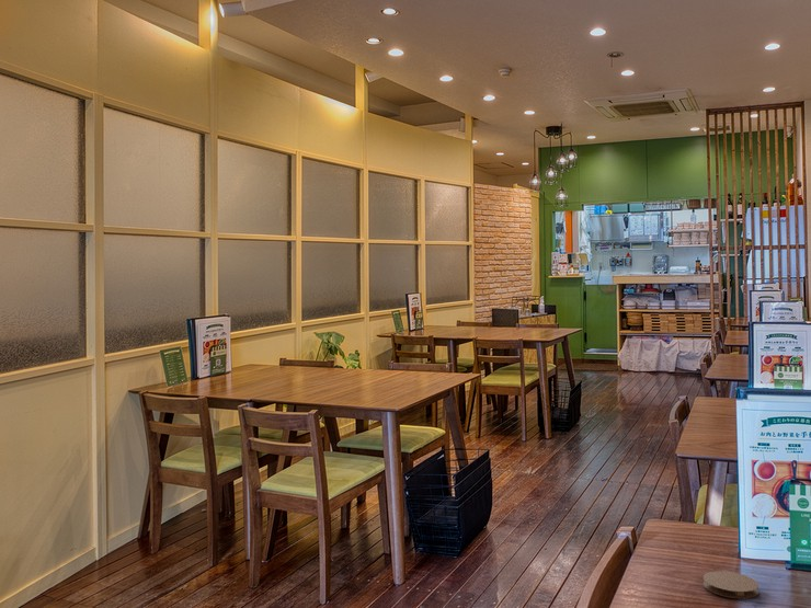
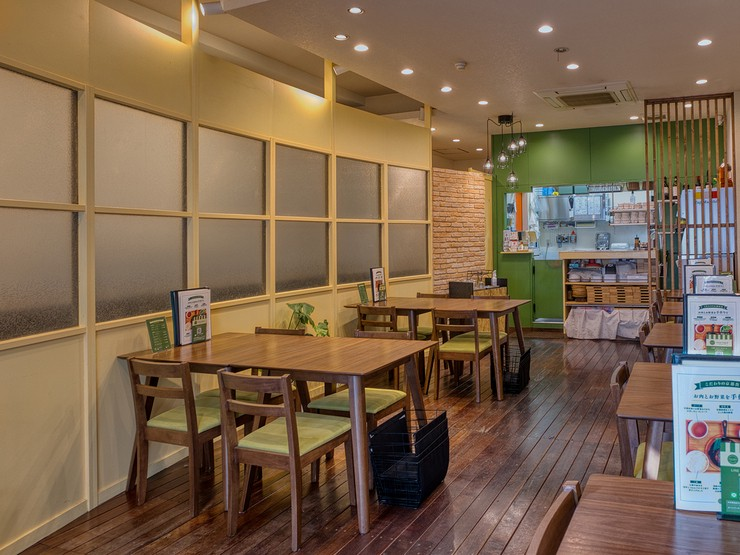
- coaster [703,570,759,599]
